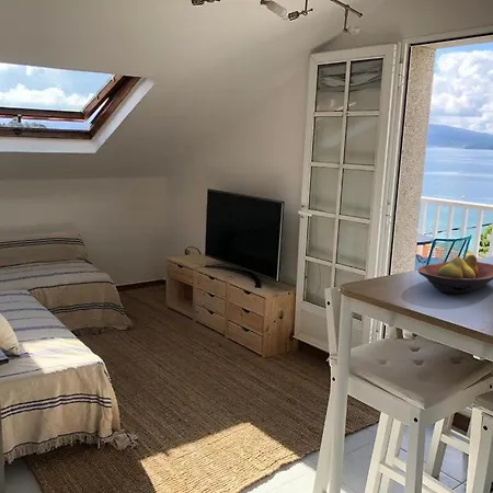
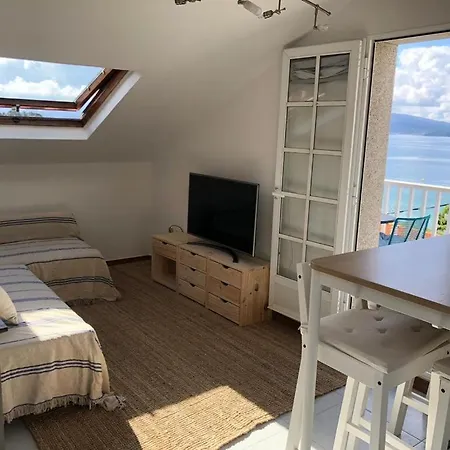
- fruit bowl [417,253,493,295]
